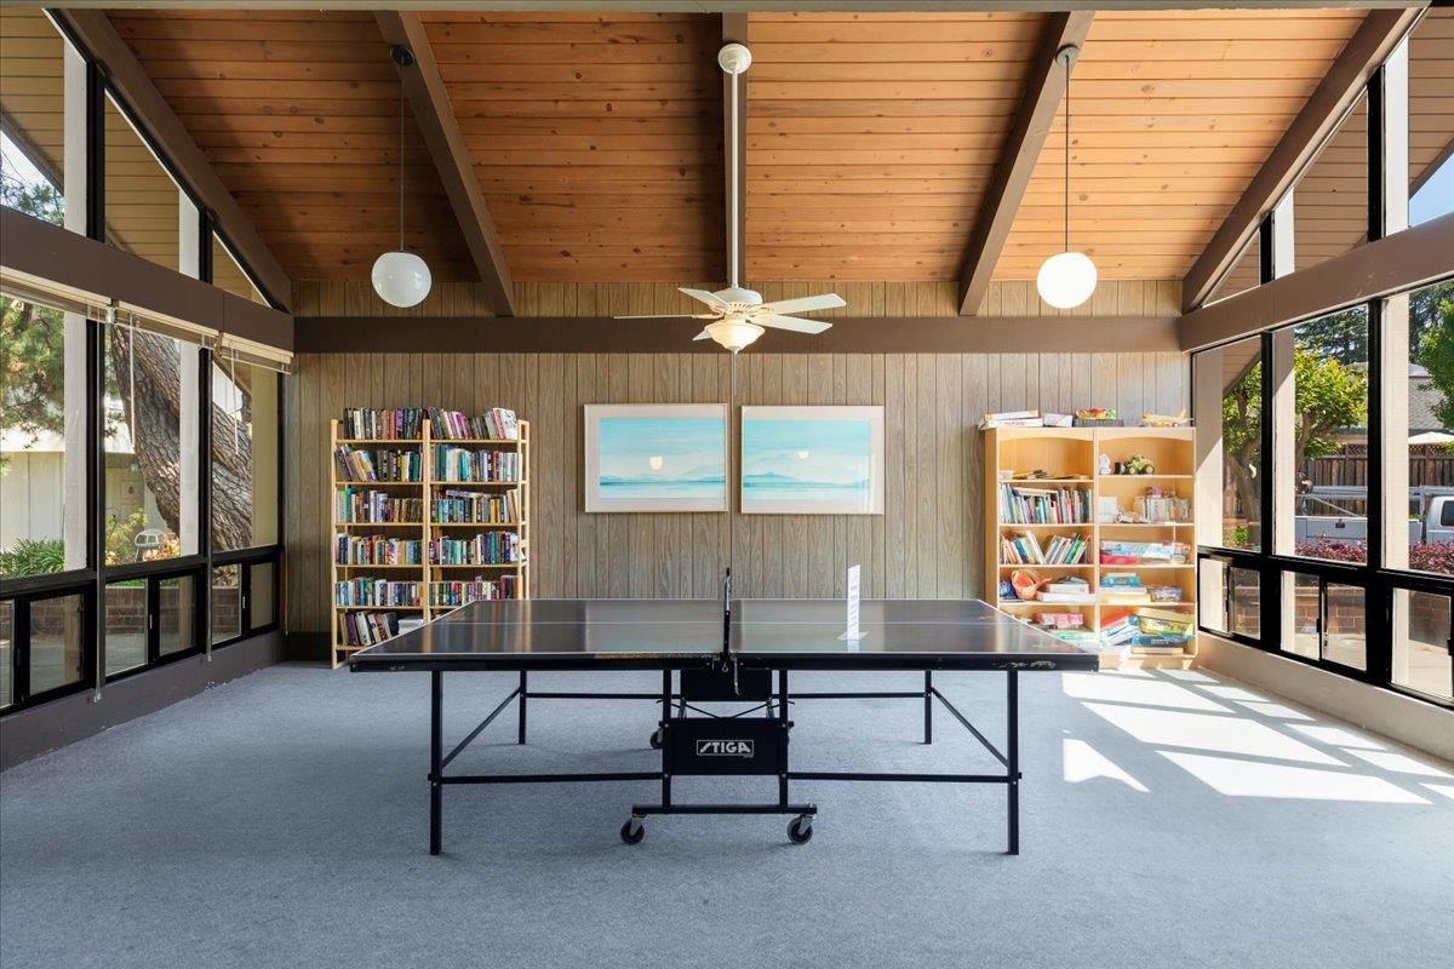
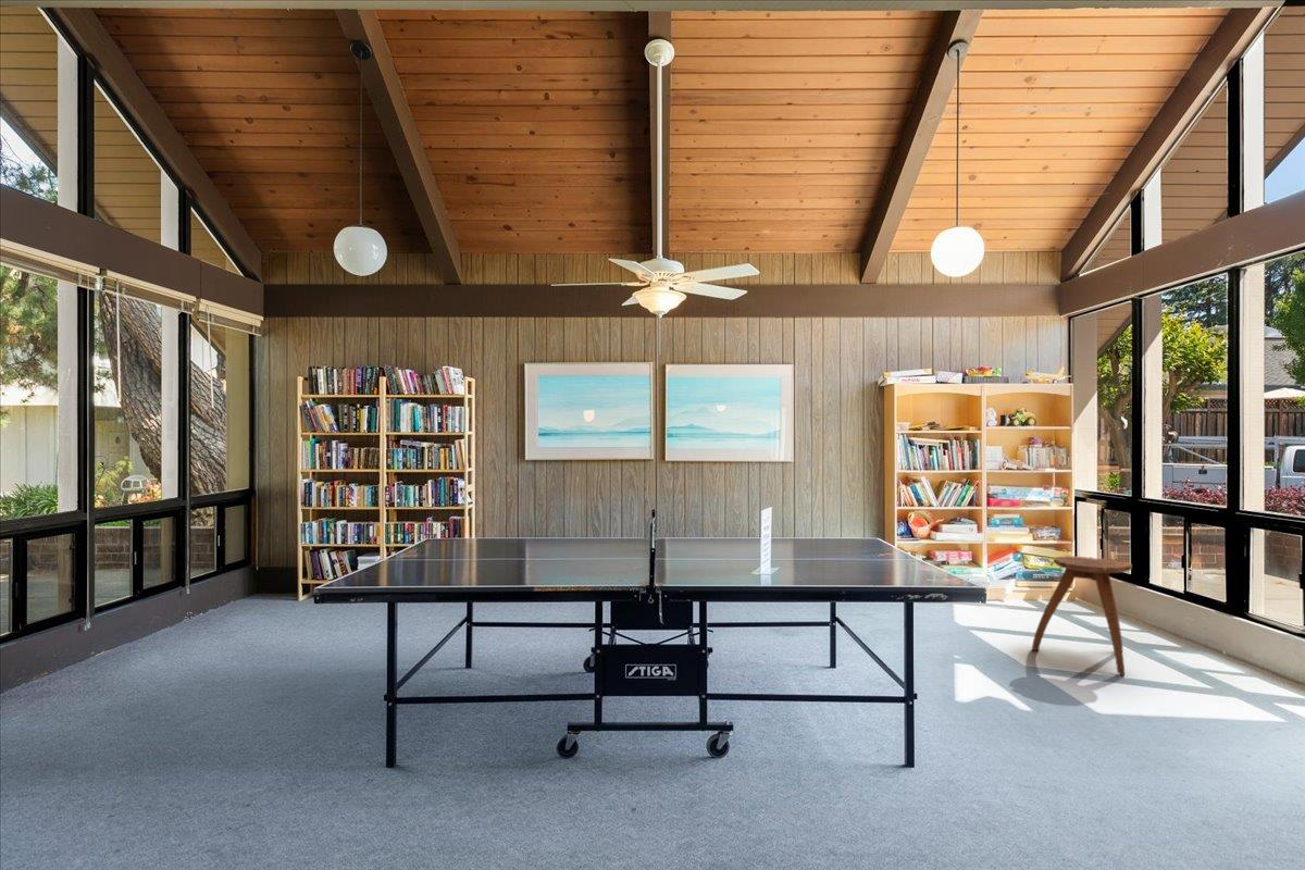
+ stool [1031,556,1133,676]
